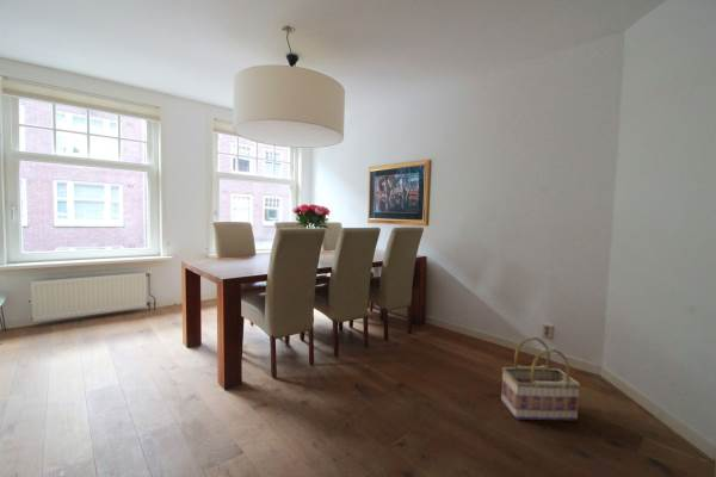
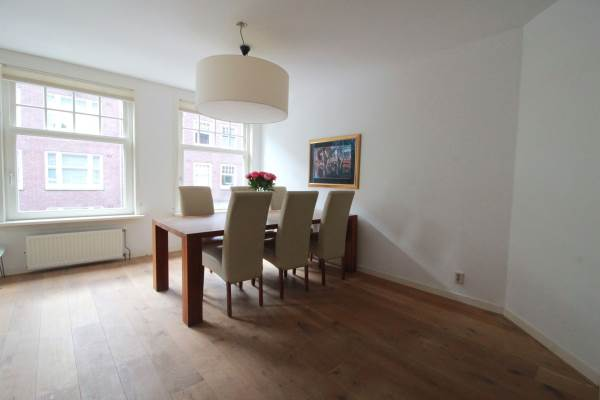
- basket [500,336,582,421]
